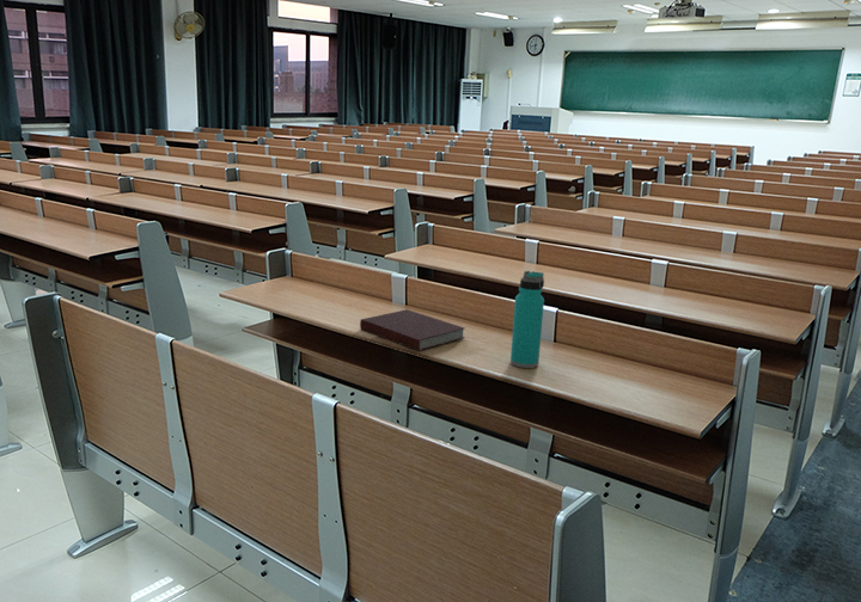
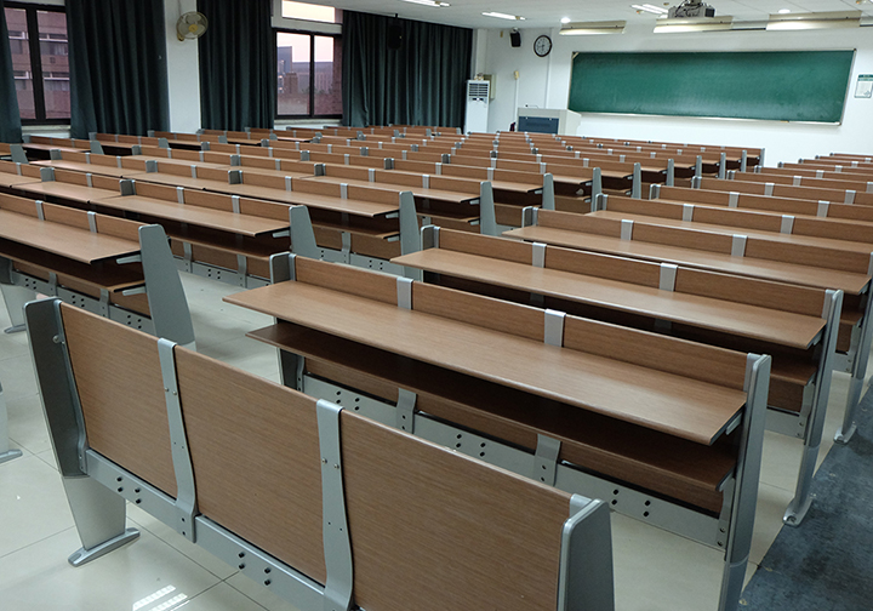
- water bottle [509,270,545,369]
- notebook [359,308,466,352]
